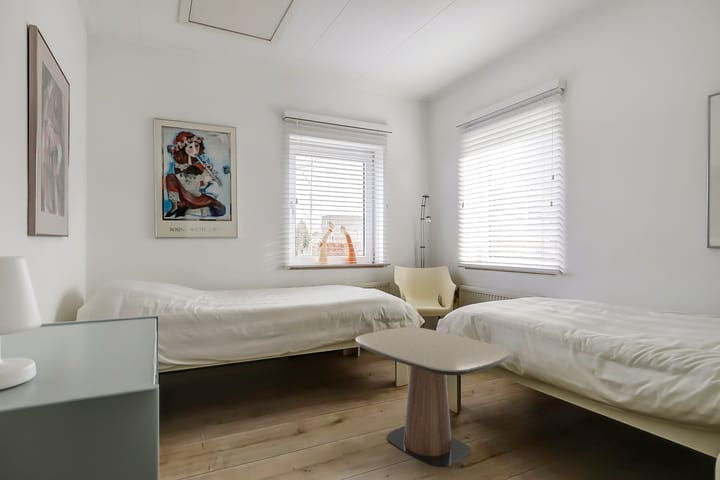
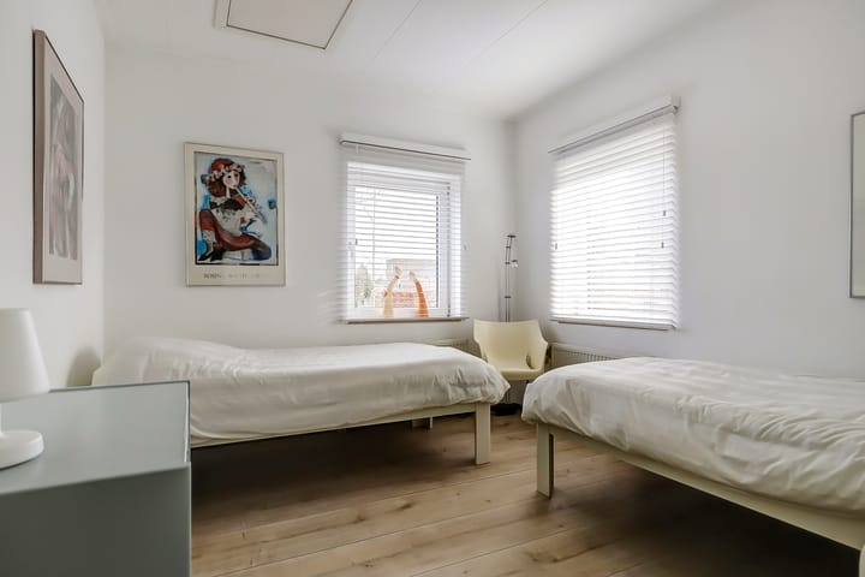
- side table [355,326,511,468]
